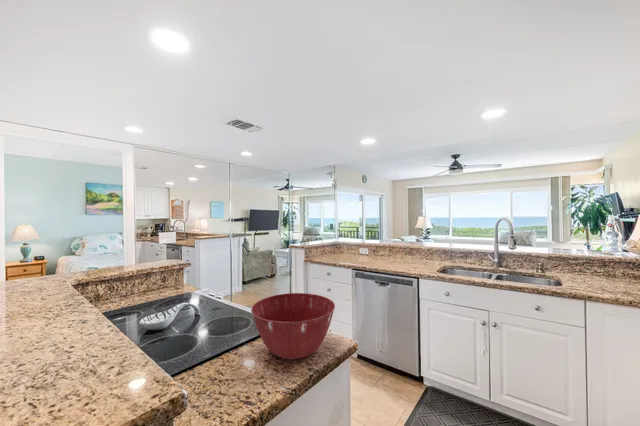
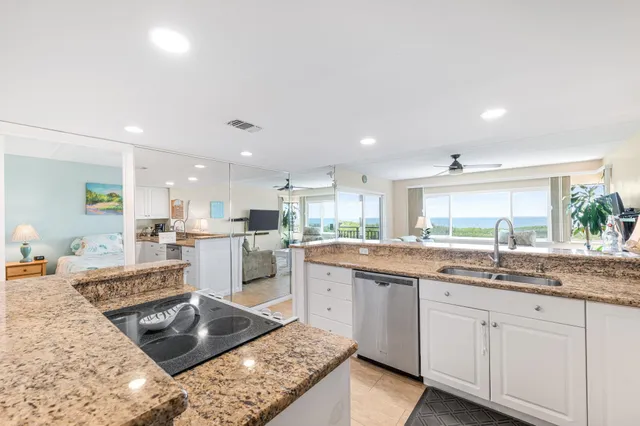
- mixing bowl [250,292,336,360]
